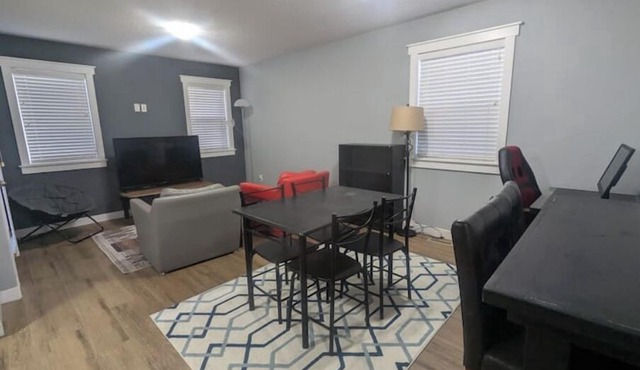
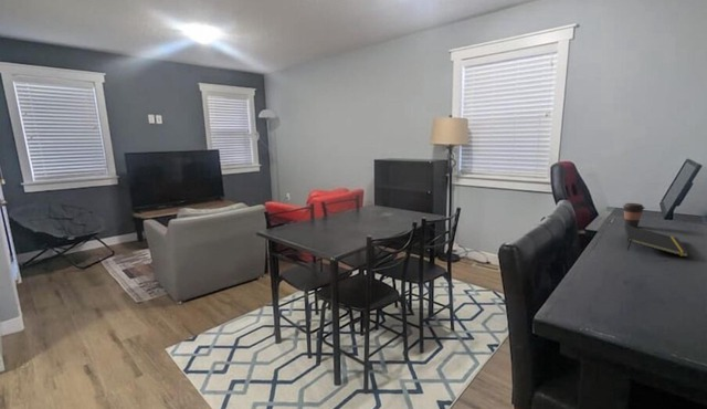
+ coffee cup [622,202,646,228]
+ notepad [623,224,690,259]
